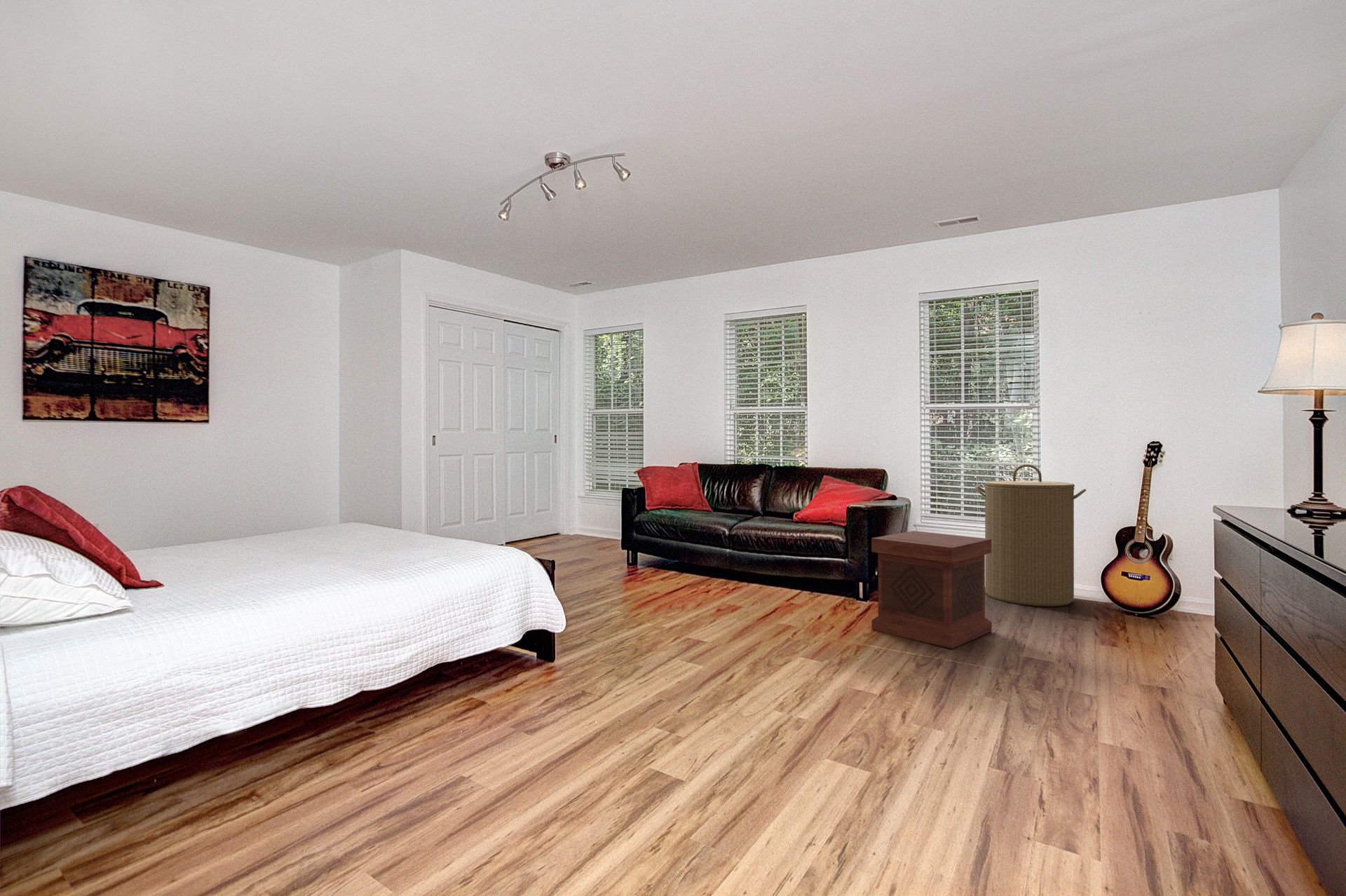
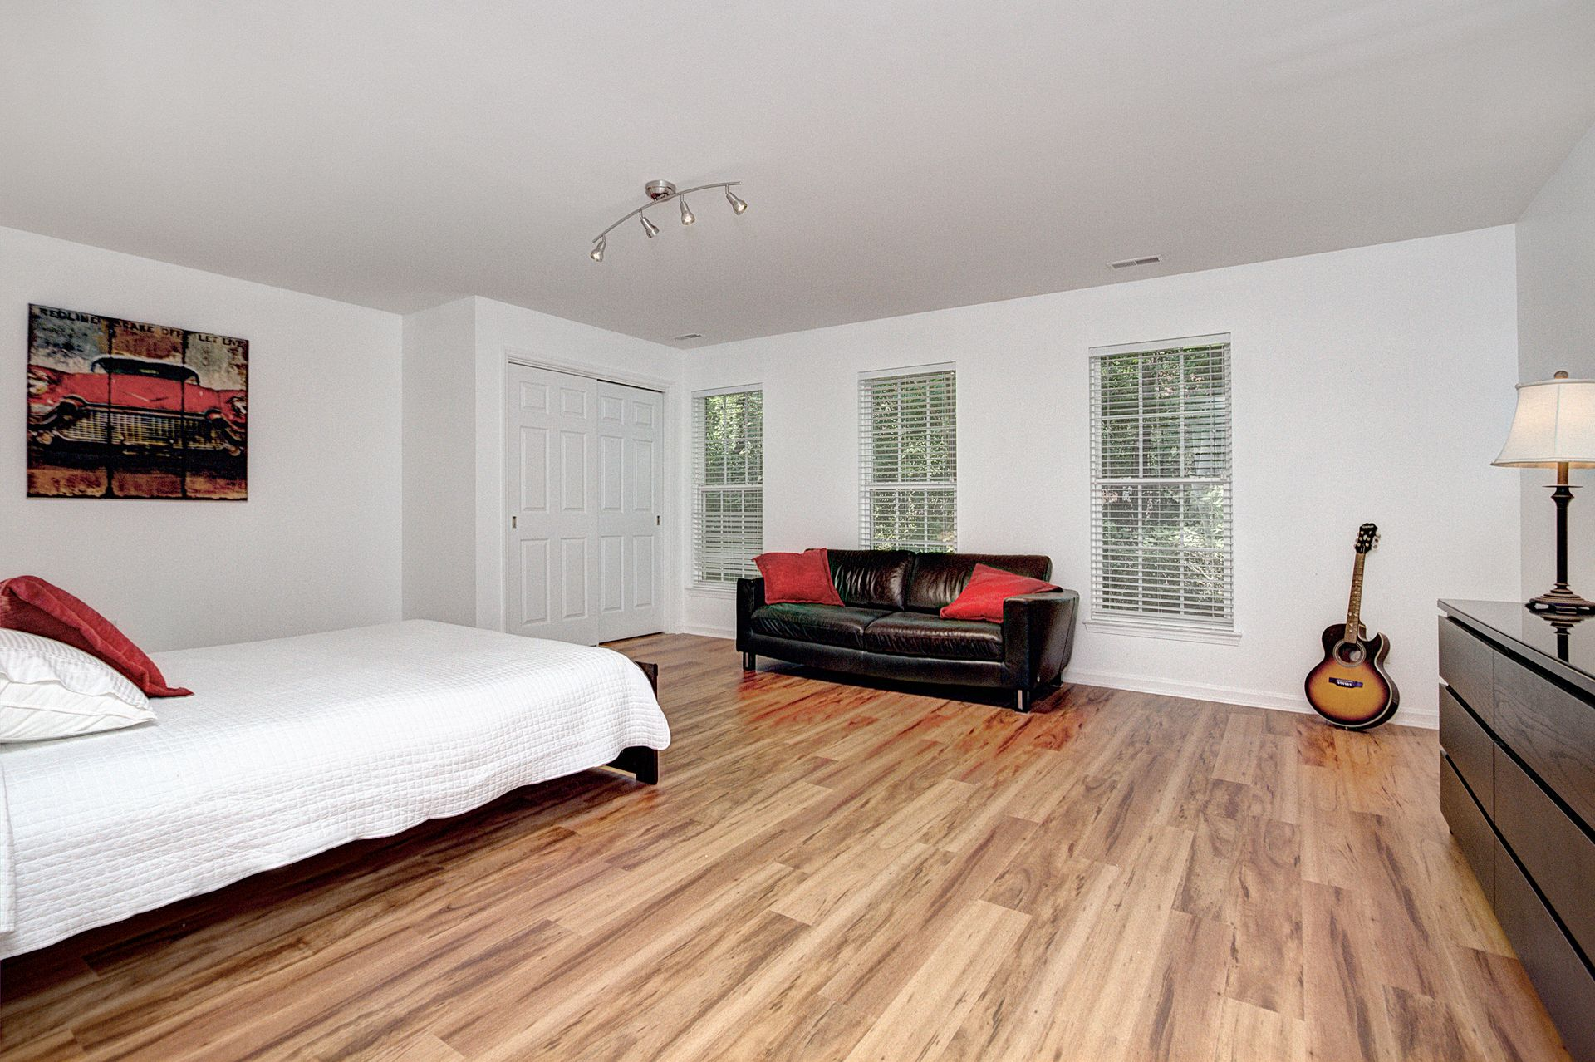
- laundry hamper [974,463,1087,607]
- side table [871,530,993,649]
